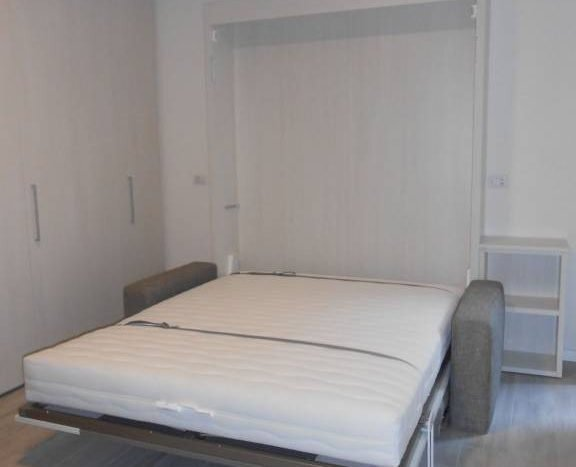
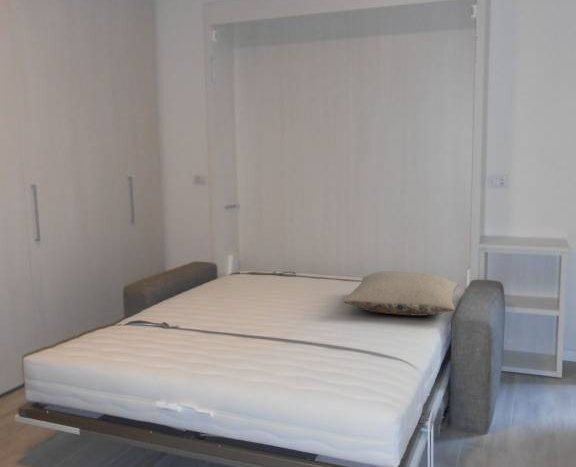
+ pillow [341,270,459,317]
